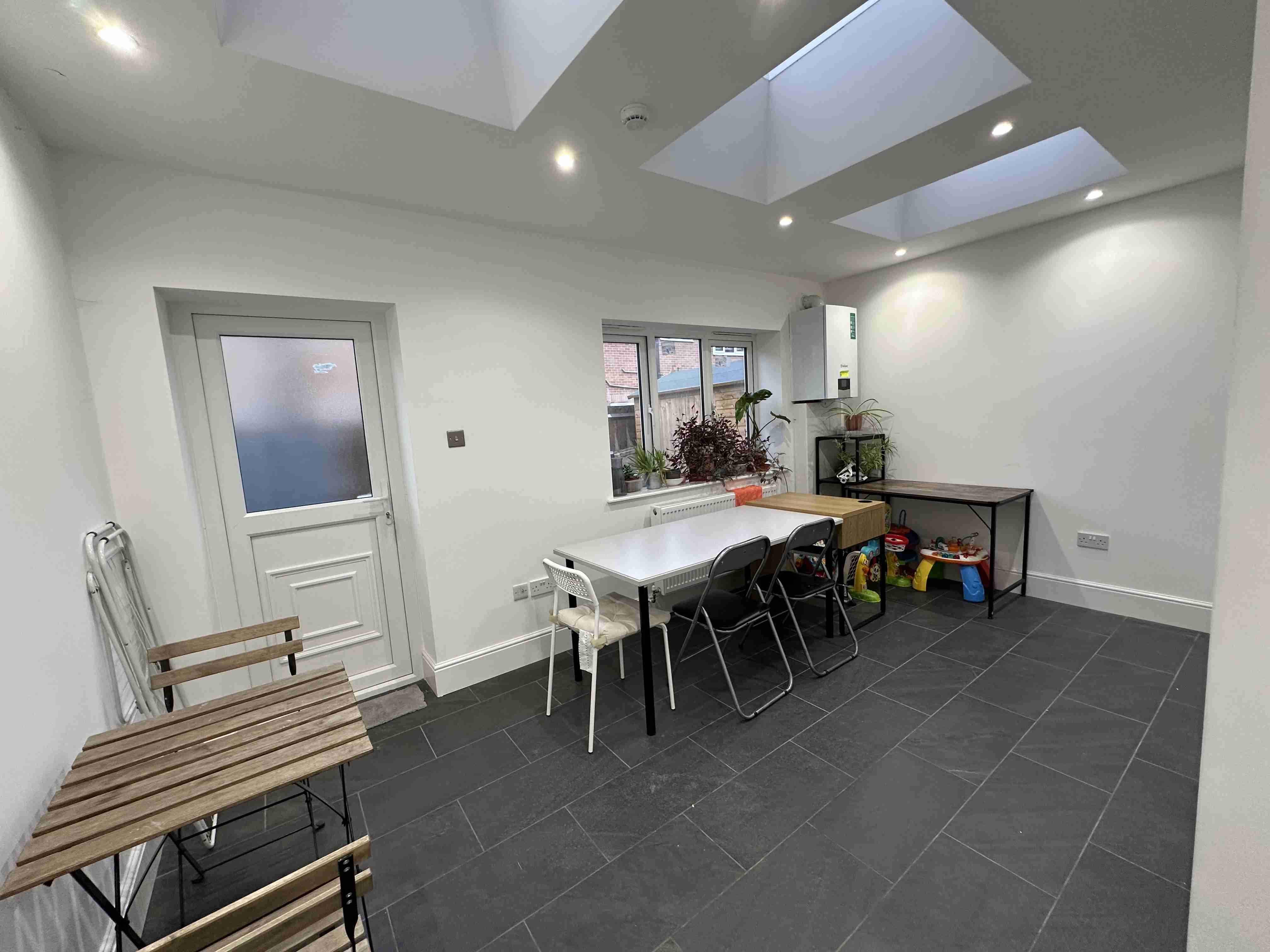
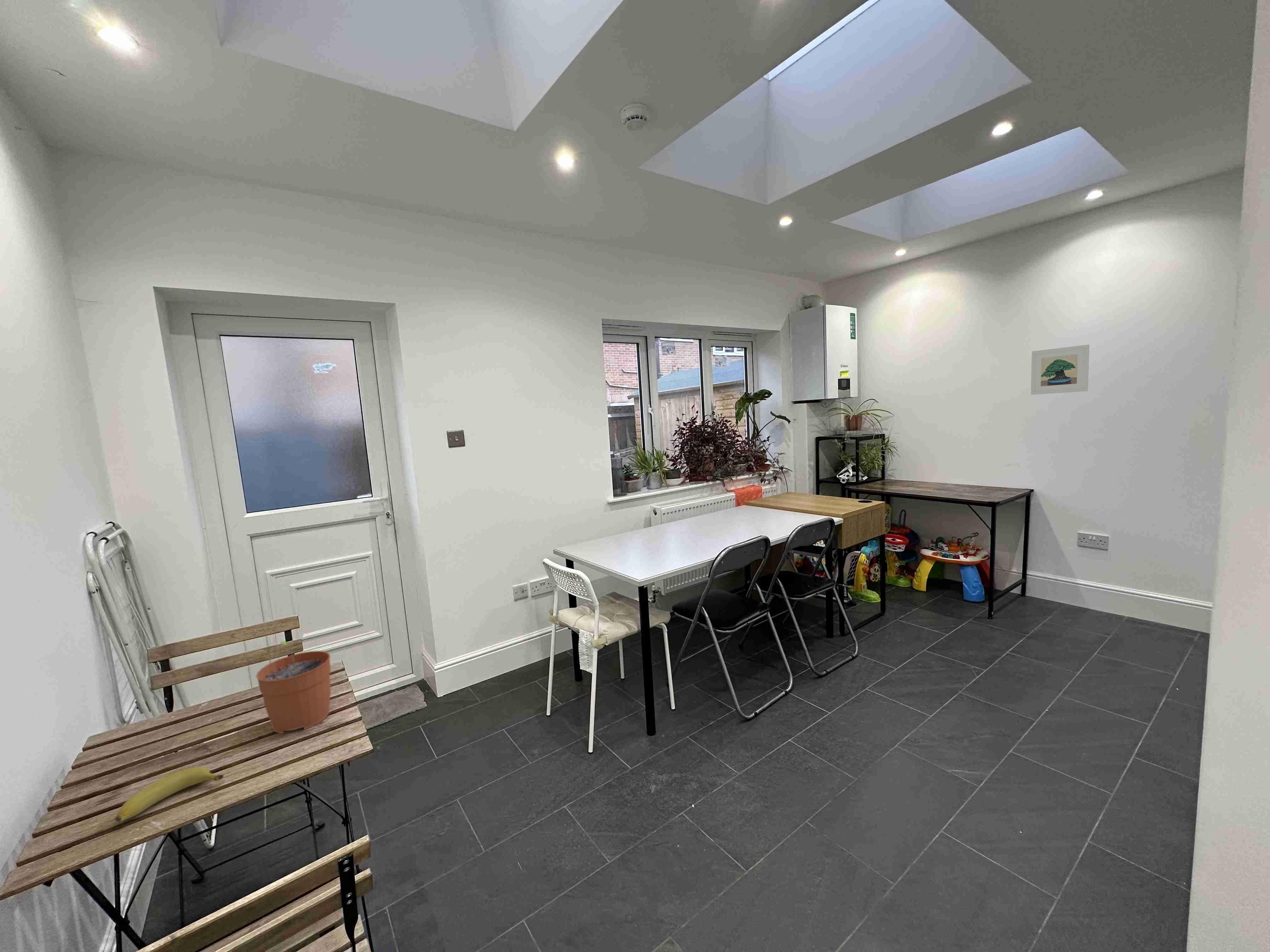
+ plant pot [256,641,331,734]
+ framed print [1031,344,1090,395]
+ banana [115,766,224,822]
